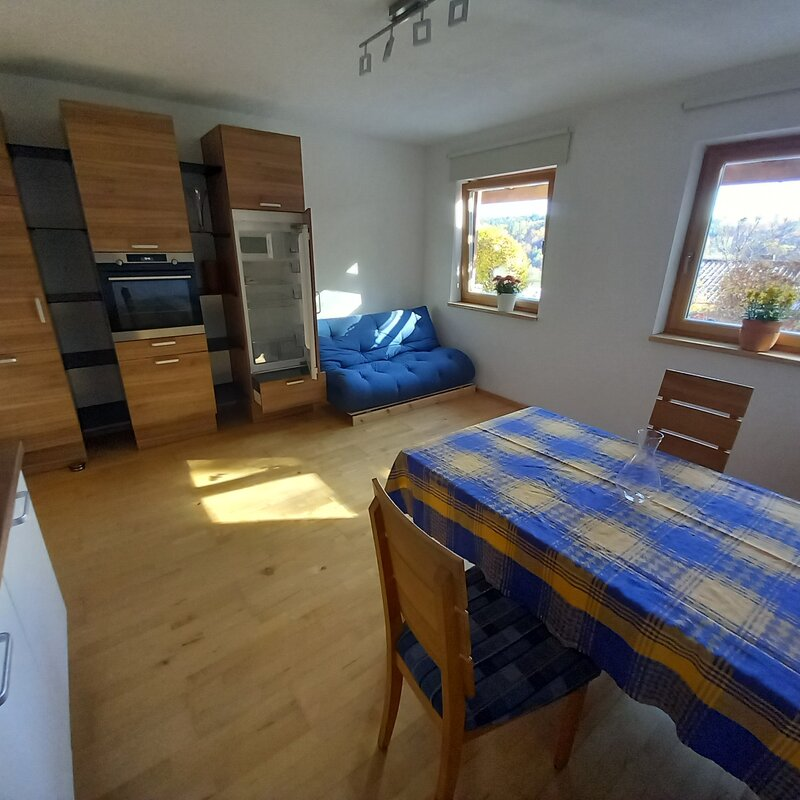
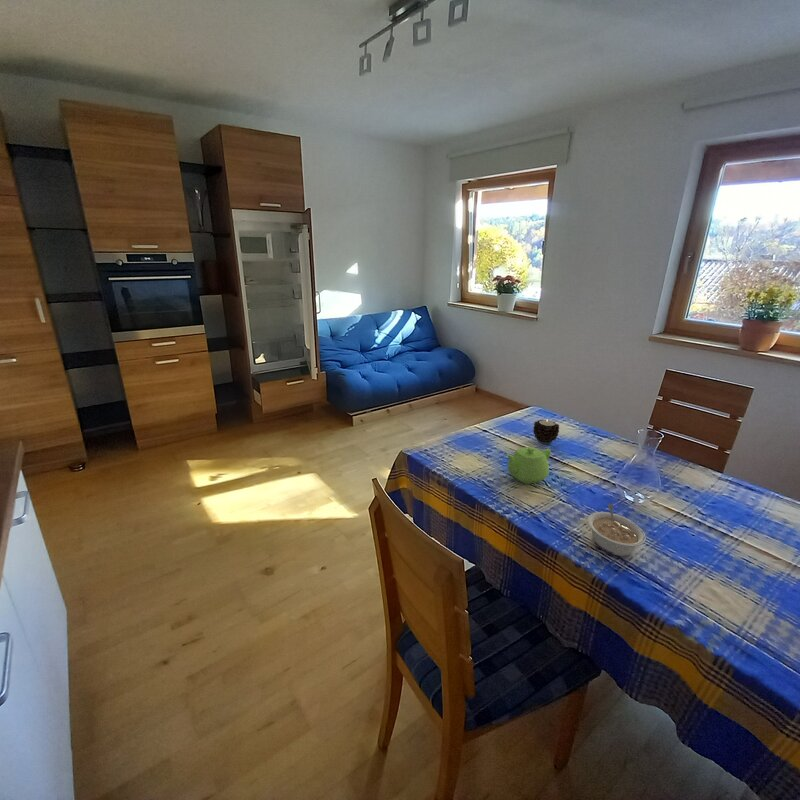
+ legume [587,503,647,557]
+ teapot [505,446,552,485]
+ candle [532,419,560,445]
